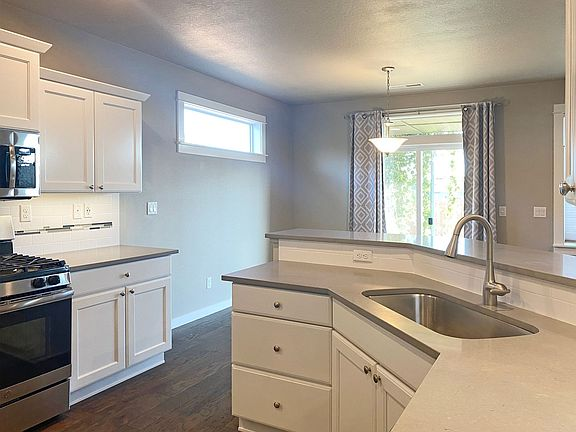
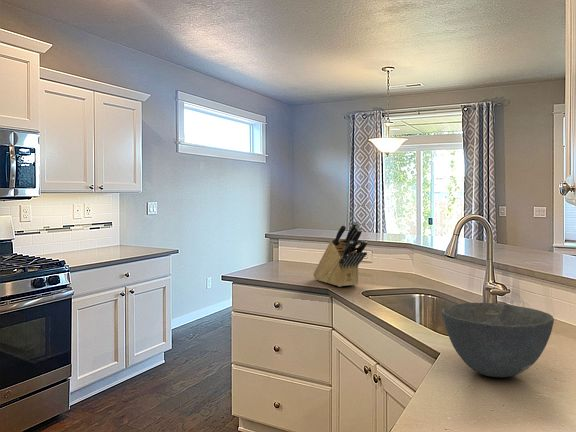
+ bowl [441,302,555,378]
+ knife block [312,221,368,288]
